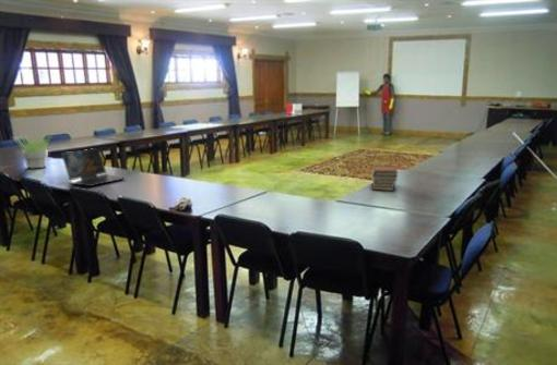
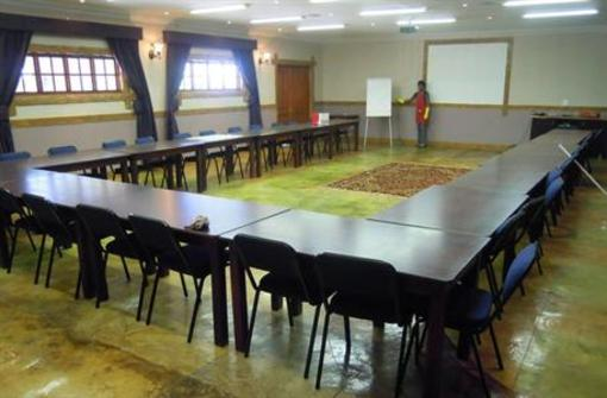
- laptop [60,147,127,187]
- book stack [371,165,399,192]
- potted plant [12,134,51,170]
